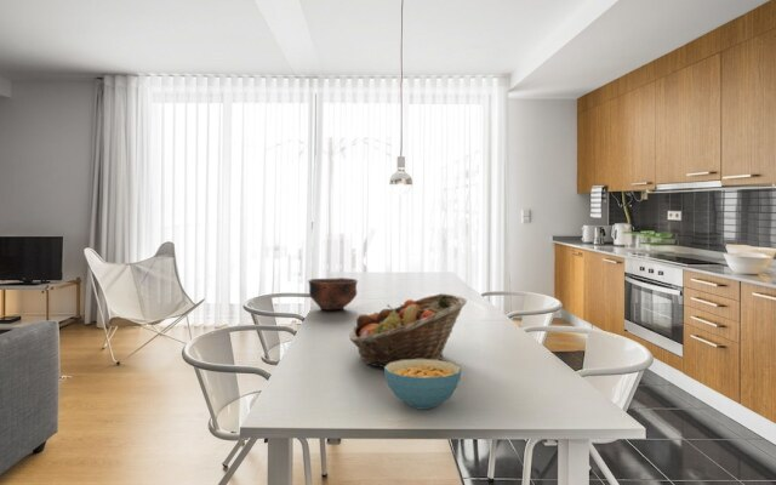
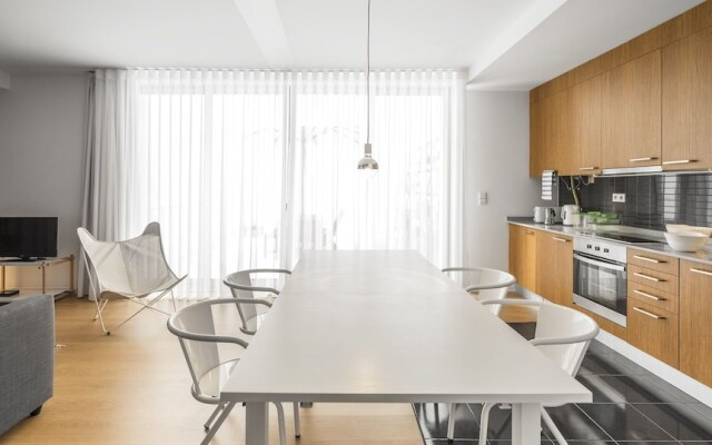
- bowl [307,276,359,312]
- fruit basket [348,292,468,369]
- cereal bowl [383,359,463,410]
